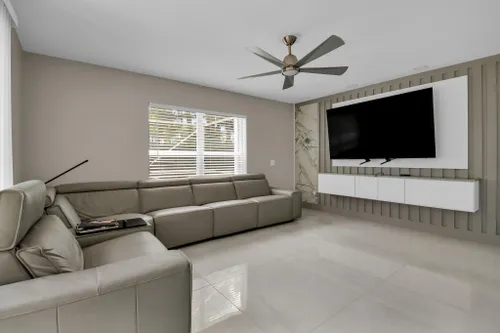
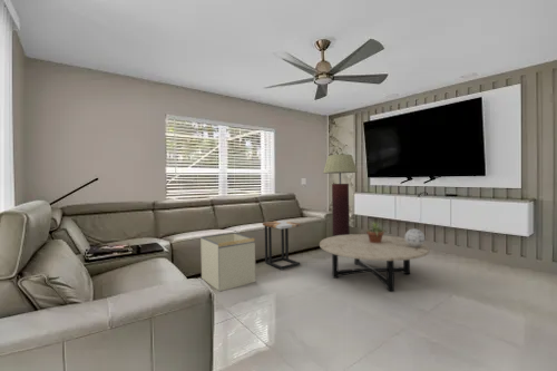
+ floor lamp [322,154,359,236]
+ storage bin [199,232,256,292]
+ potted plant [364,221,388,243]
+ decorative sphere [403,227,426,247]
+ coffee table [319,233,430,292]
+ side table [262,219,302,271]
